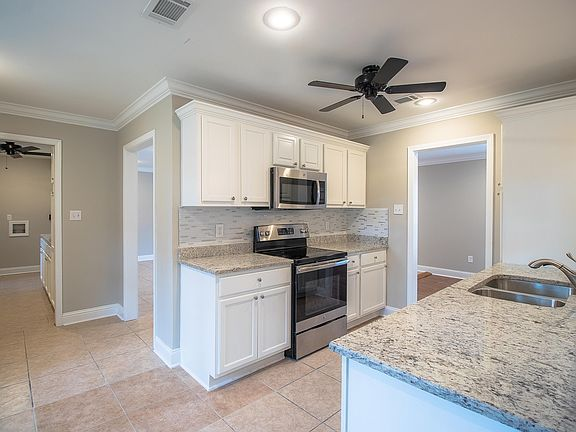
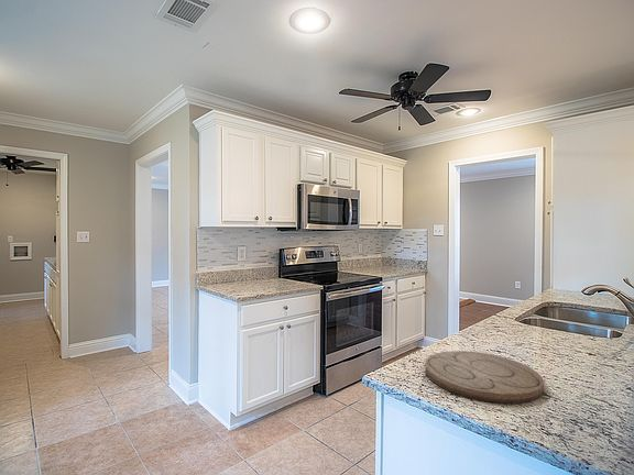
+ cutting board [424,350,545,405]
